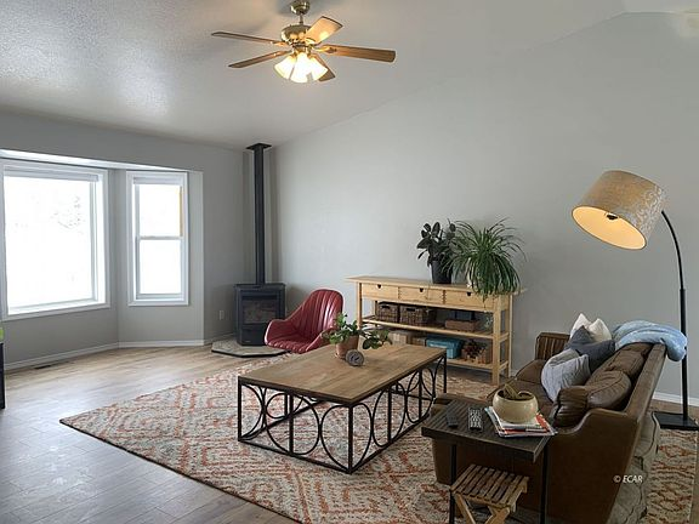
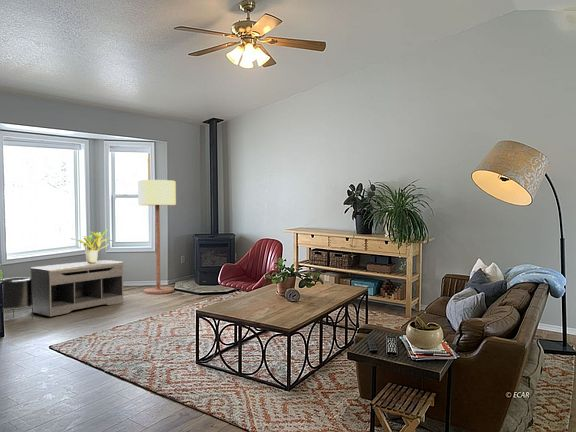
+ potted plant [70,228,114,263]
+ planter [1,276,34,320]
+ bench [30,259,124,317]
+ floor lamp [137,179,177,295]
